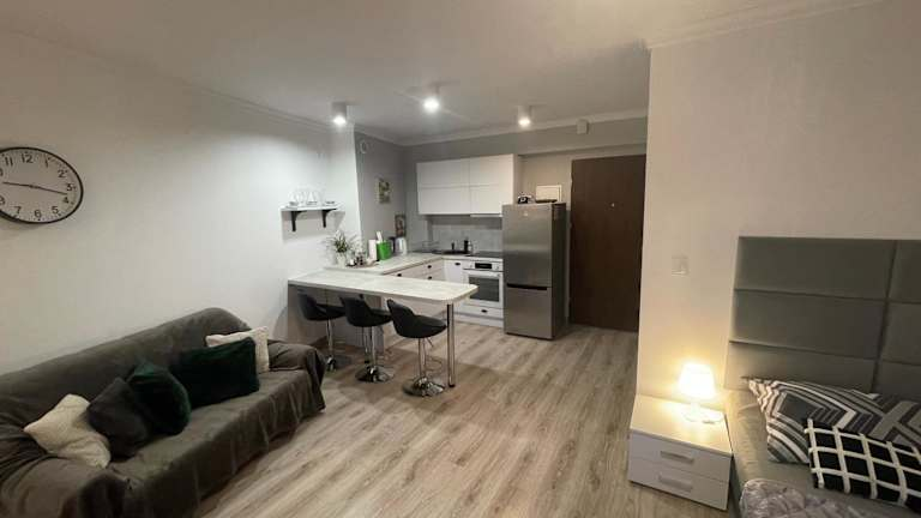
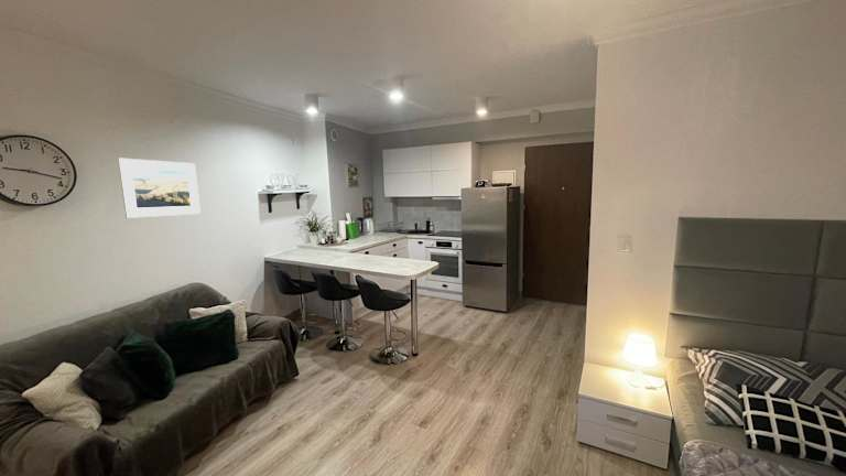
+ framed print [117,156,202,219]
